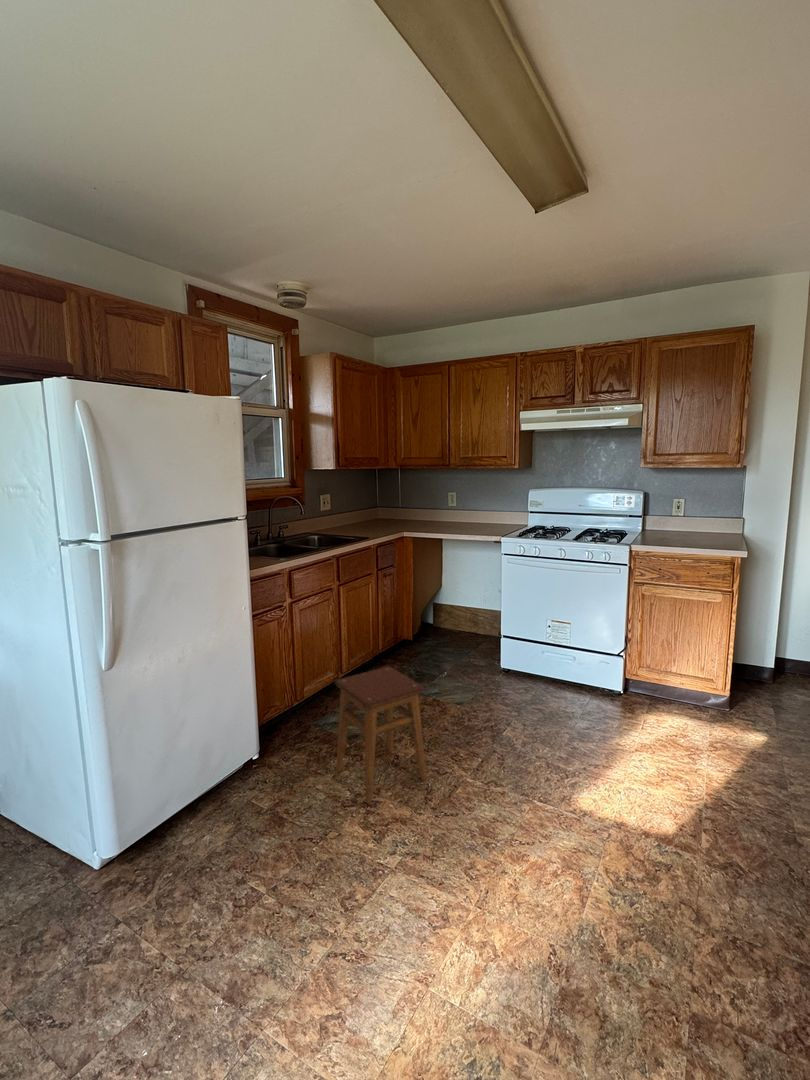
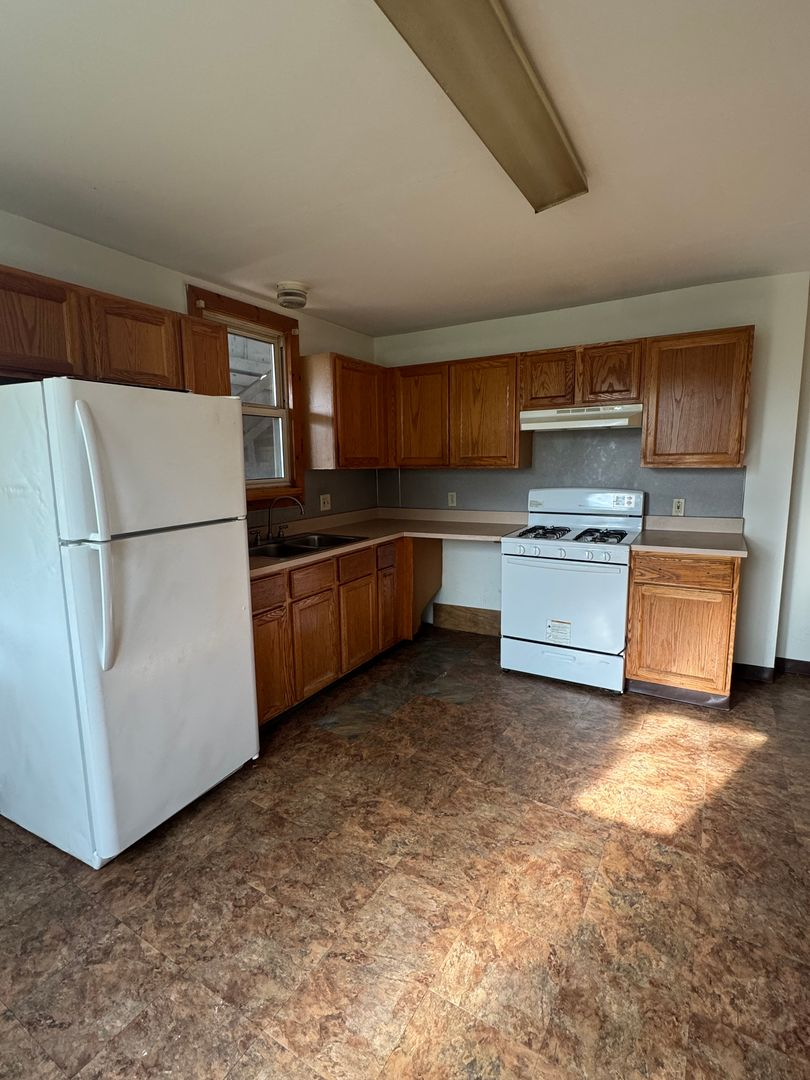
- stool [334,665,427,805]
